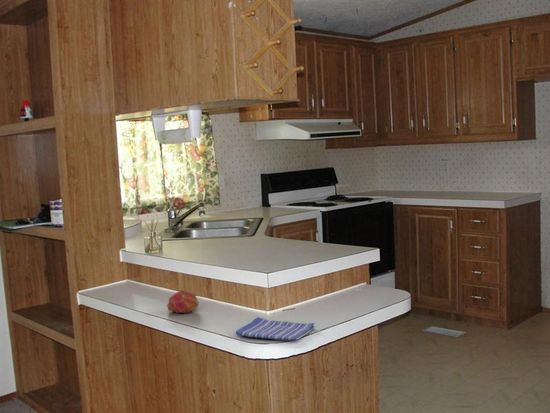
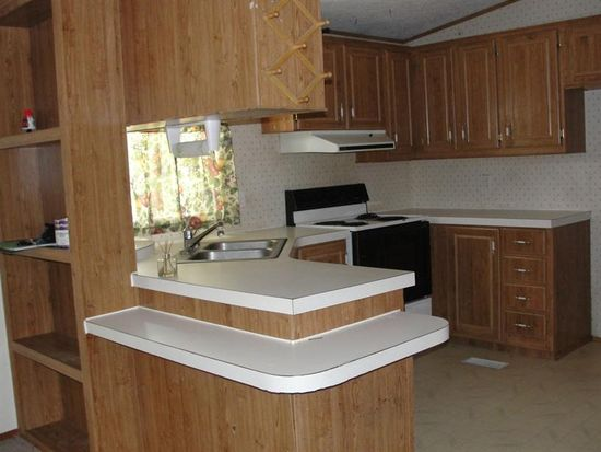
- fruit [166,289,200,314]
- dish towel [235,316,315,341]
